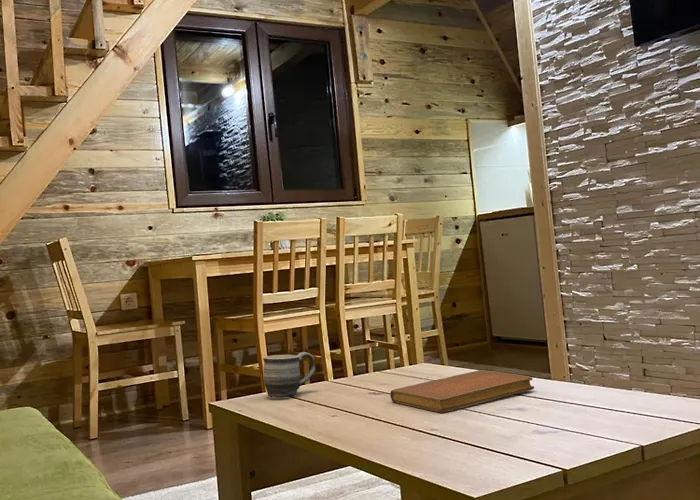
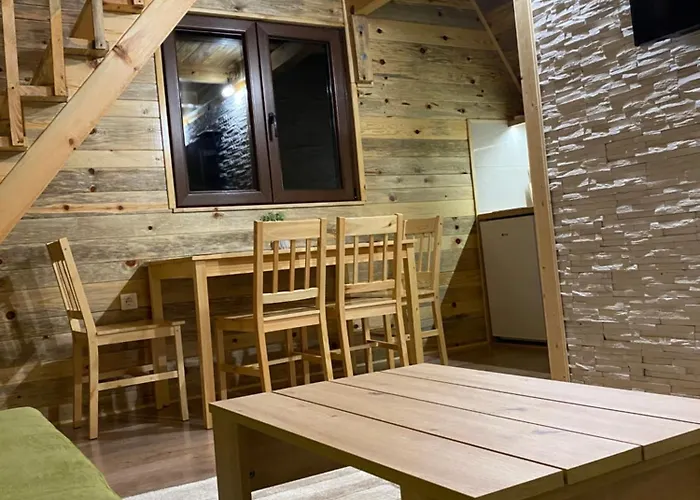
- notebook [389,369,535,414]
- mug [262,351,316,399]
